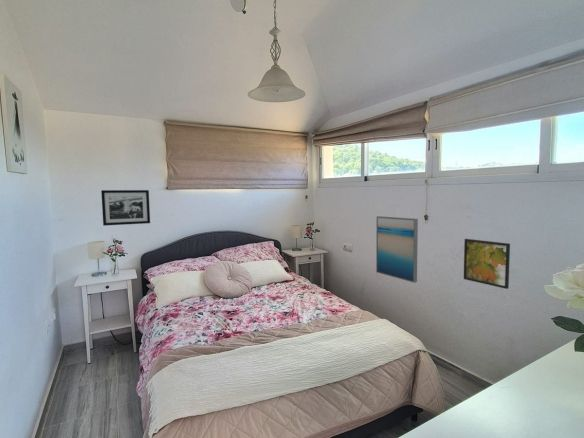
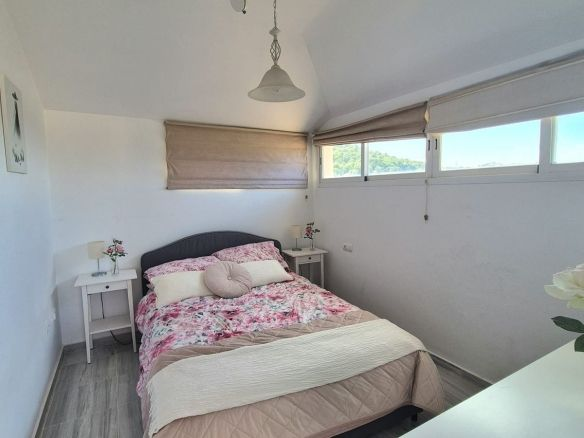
- wall art [375,215,419,284]
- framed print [463,238,511,290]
- picture frame [100,189,151,227]
